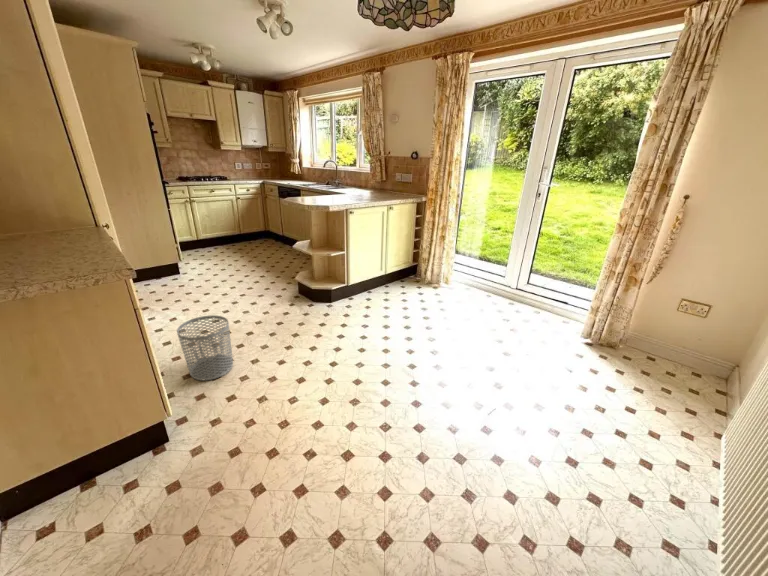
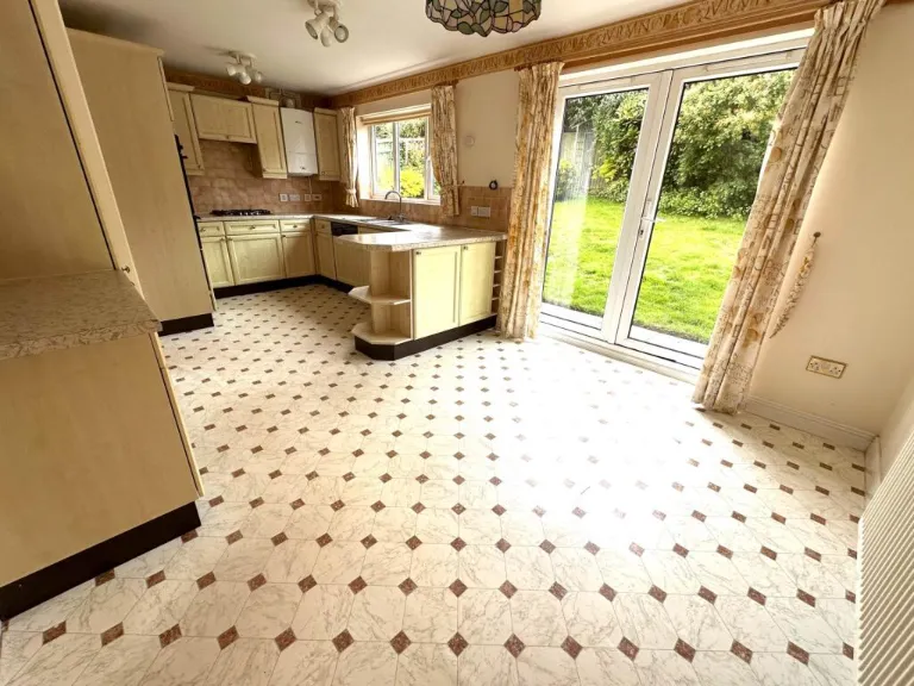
- waste bin [176,314,234,381]
